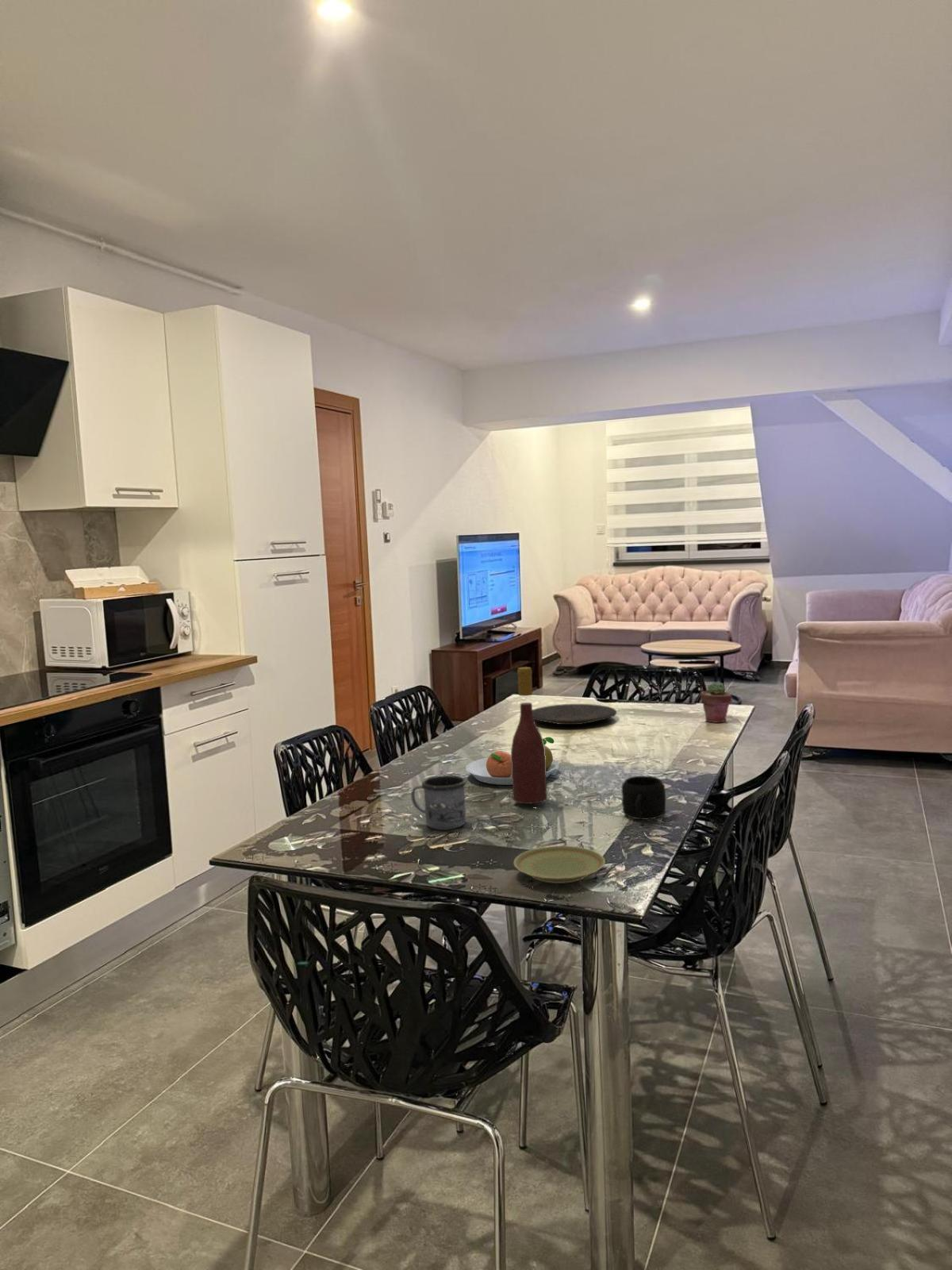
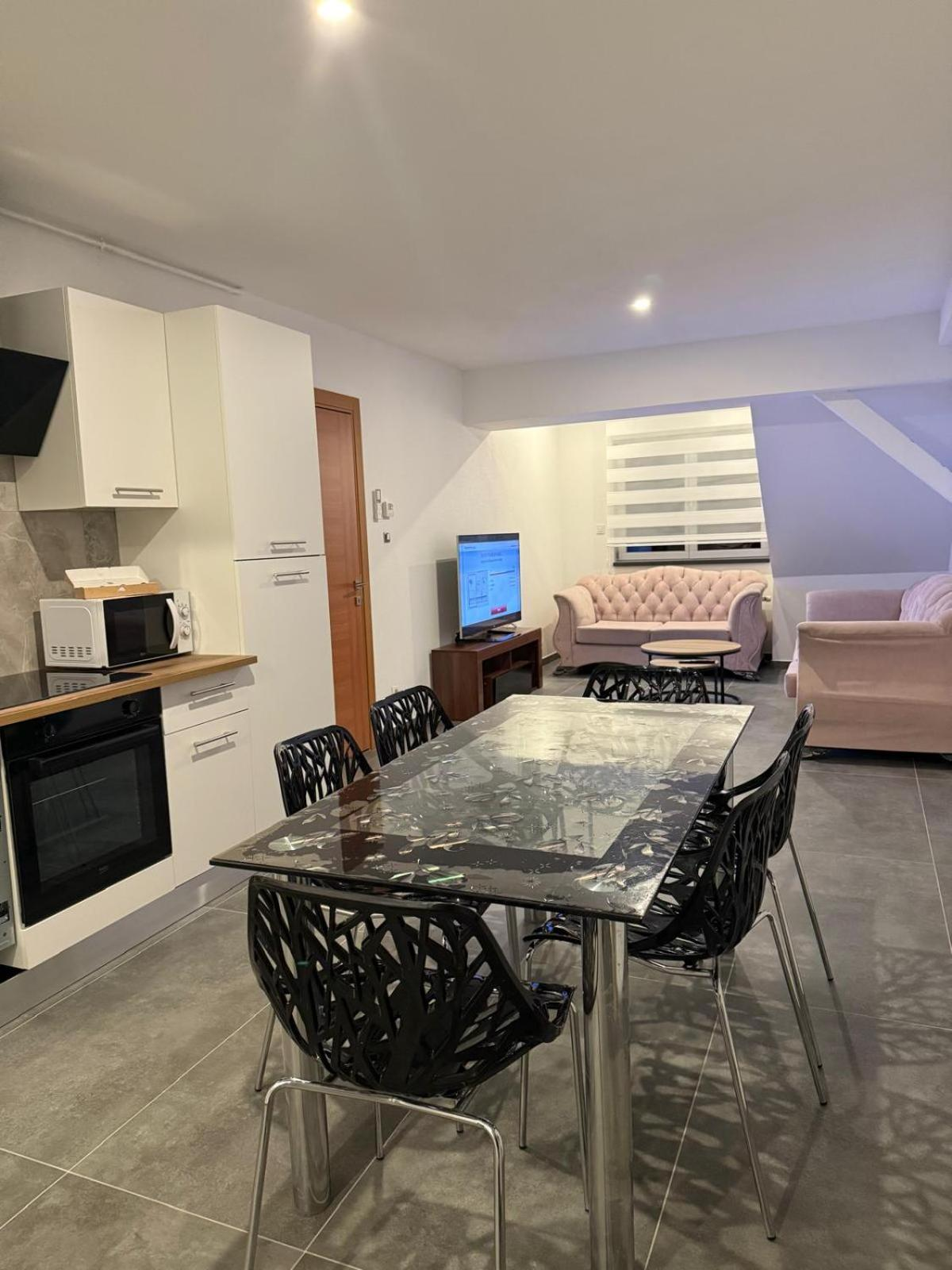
- plate [513,845,606,884]
- plate [532,703,617,725]
- fruit bowl [465,737,559,786]
- wine bottle [510,666,548,804]
- mug [410,775,467,831]
- mug [620,775,666,821]
- potted succulent [700,680,733,723]
